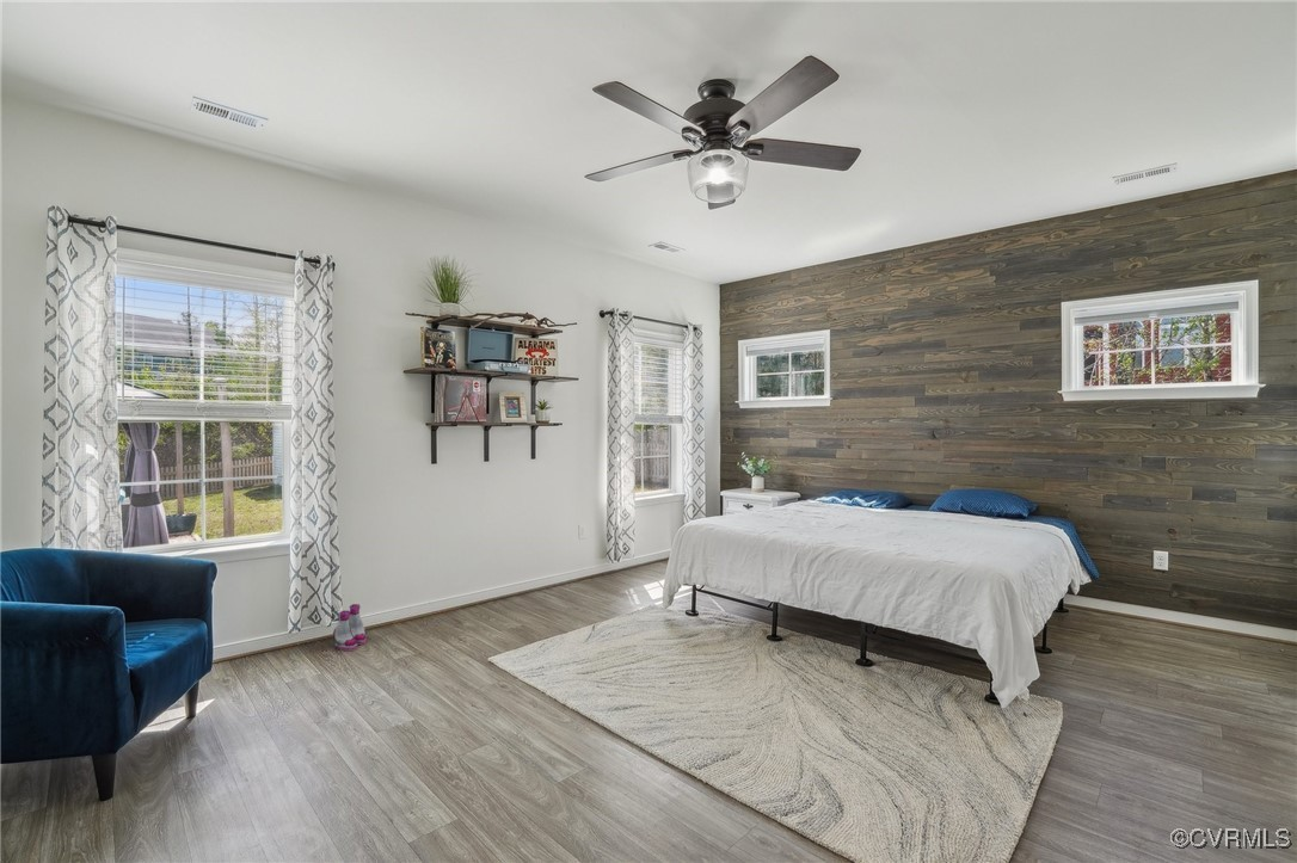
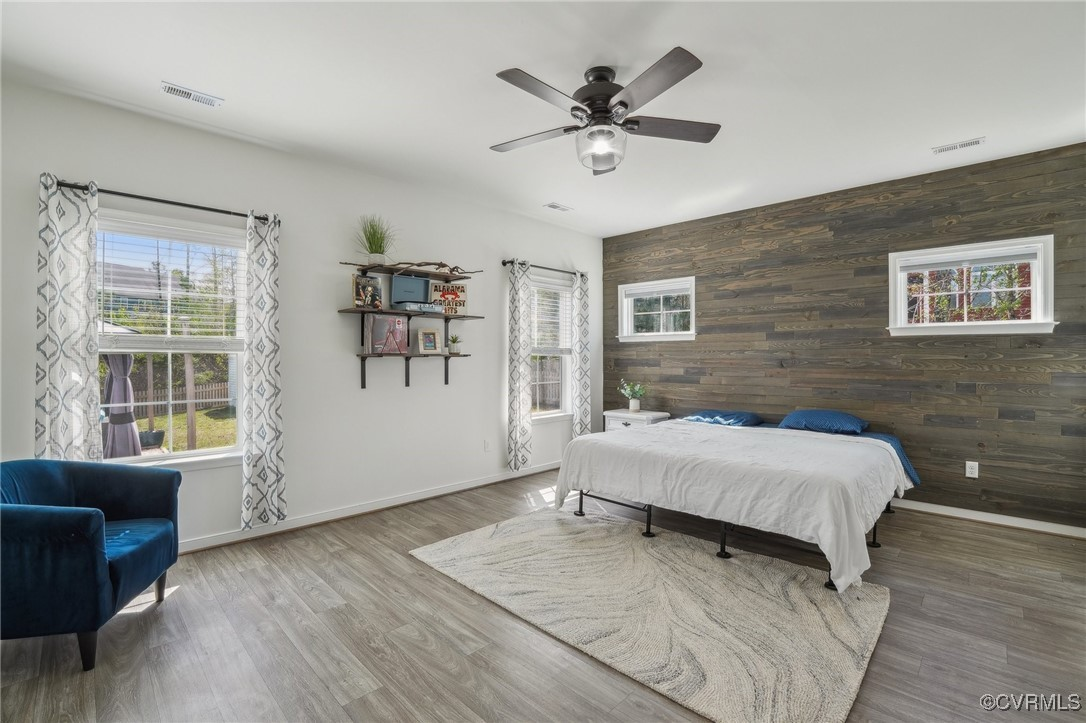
- boots [332,603,368,652]
